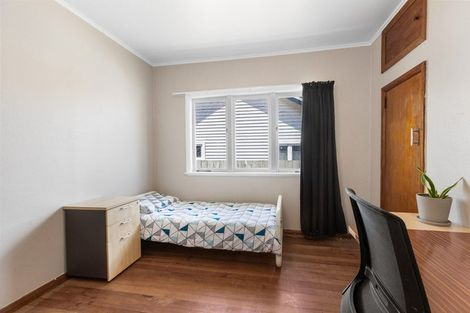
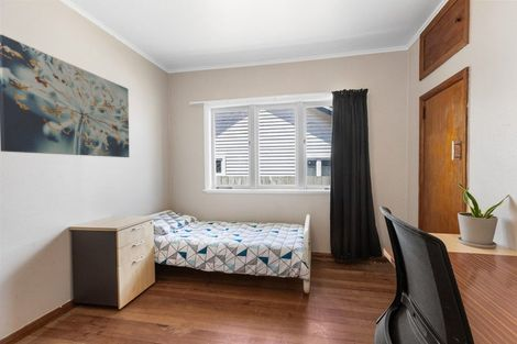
+ wall art [0,34,130,158]
